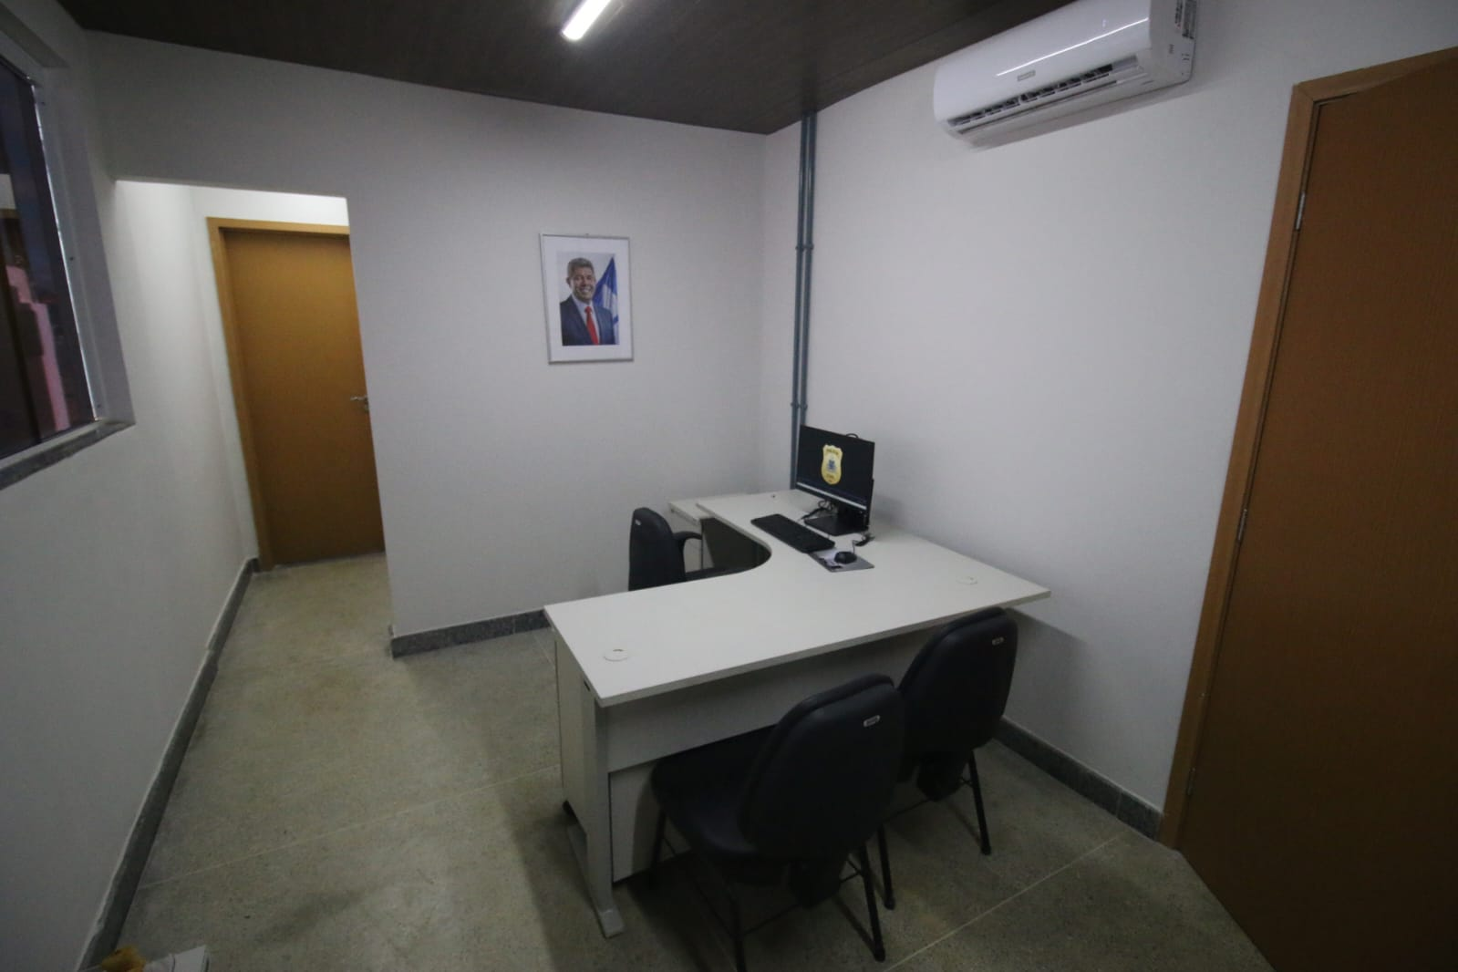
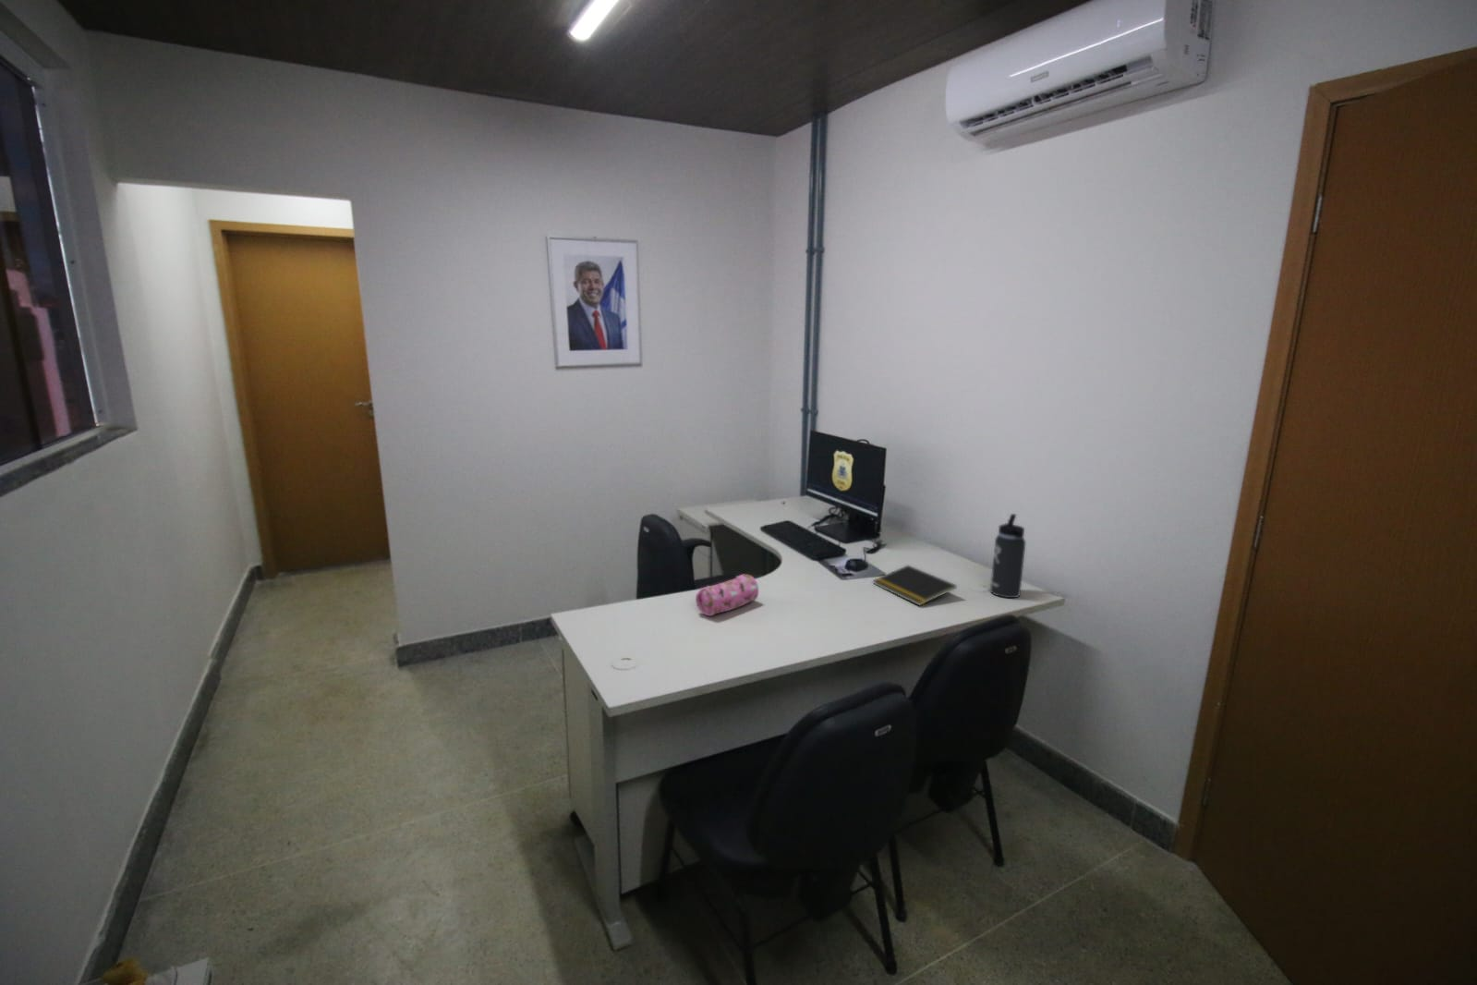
+ pencil case [695,574,759,617]
+ thermos bottle [989,512,1026,599]
+ notepad [871,565,957,607]
